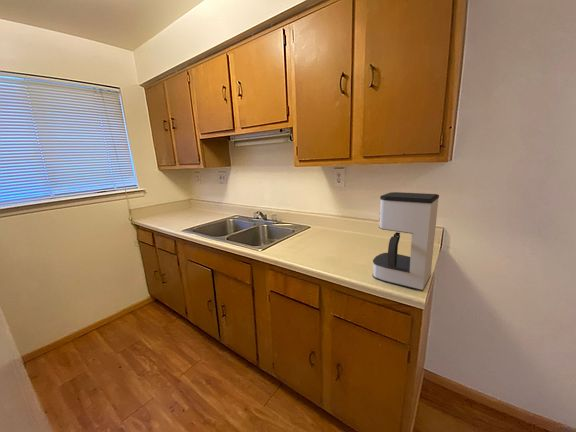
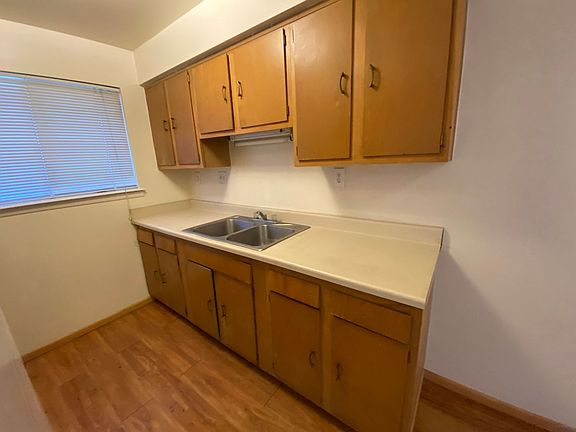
- coffee maker [372,191,440,292]
